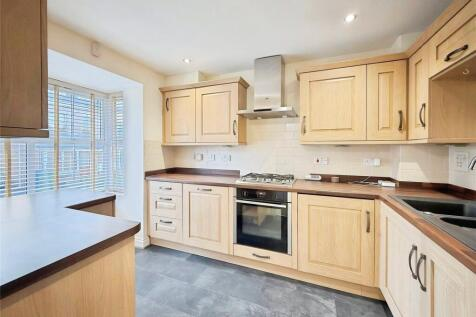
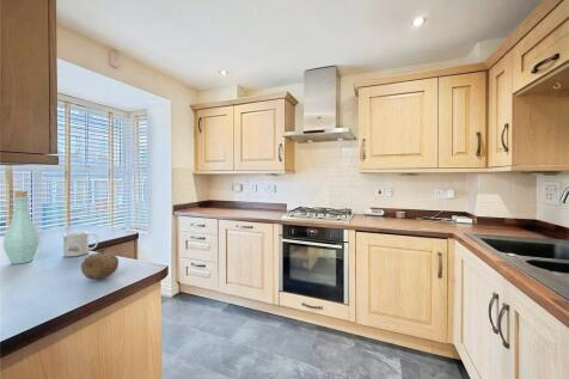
+ mug [62,231,99,257]
+ fruit [80,246,120,280]
+ bottle [2,190,41,265]
